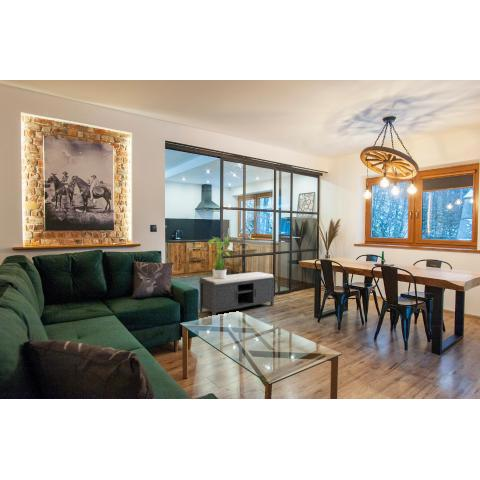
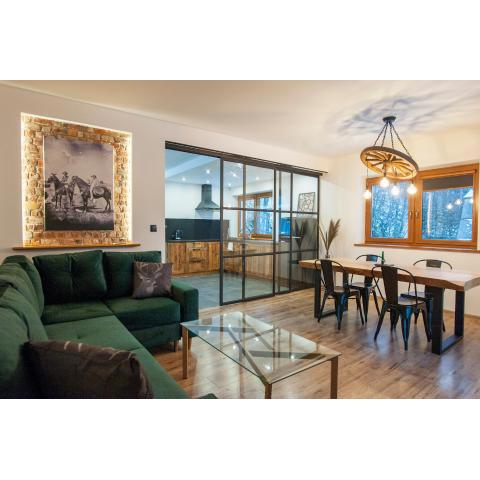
- bench [198,271,276,316]
- potted plant [206,236,234,279]
